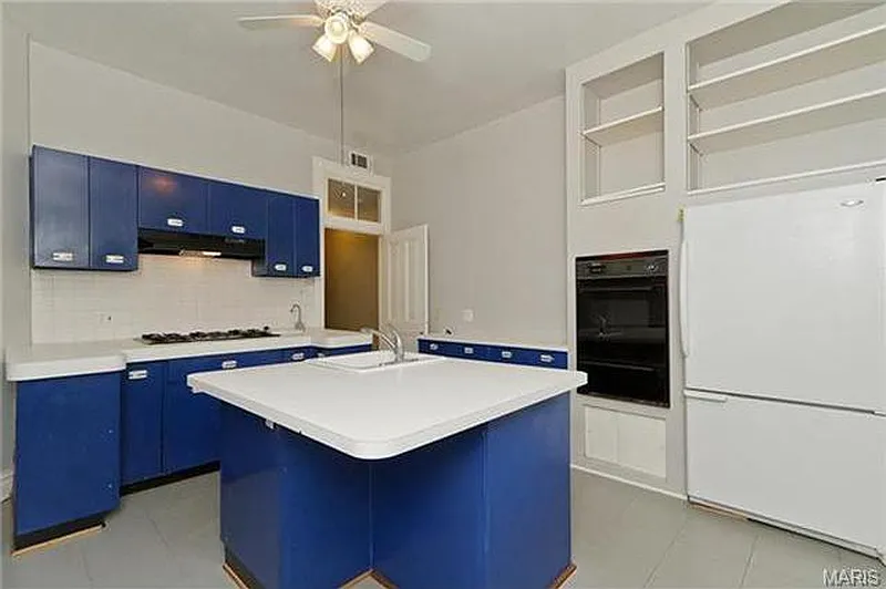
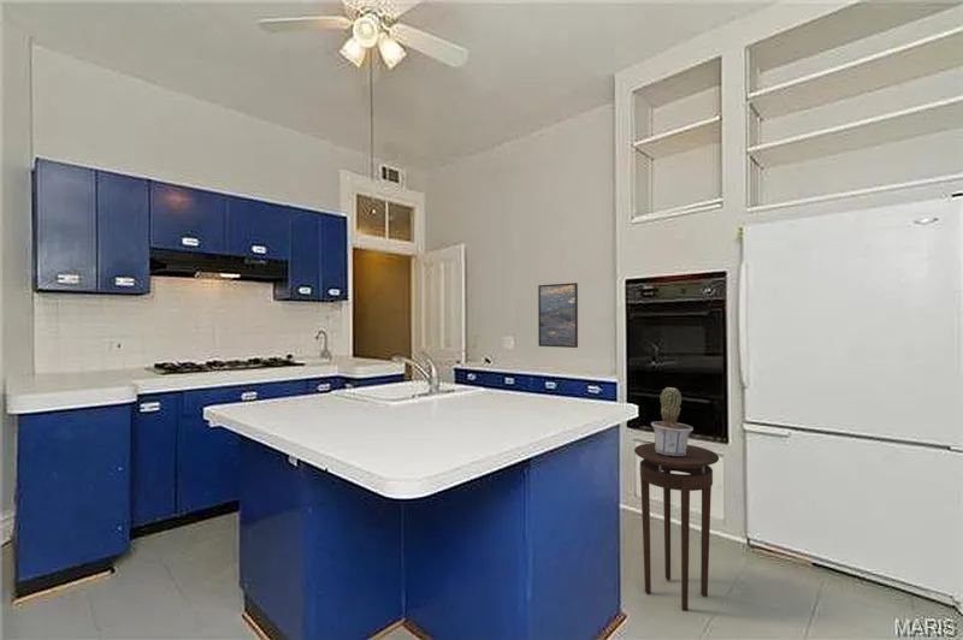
+ potted plant [650,386,695,456]
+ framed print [537,282,579,349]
+ stool [633,442,720,612]
